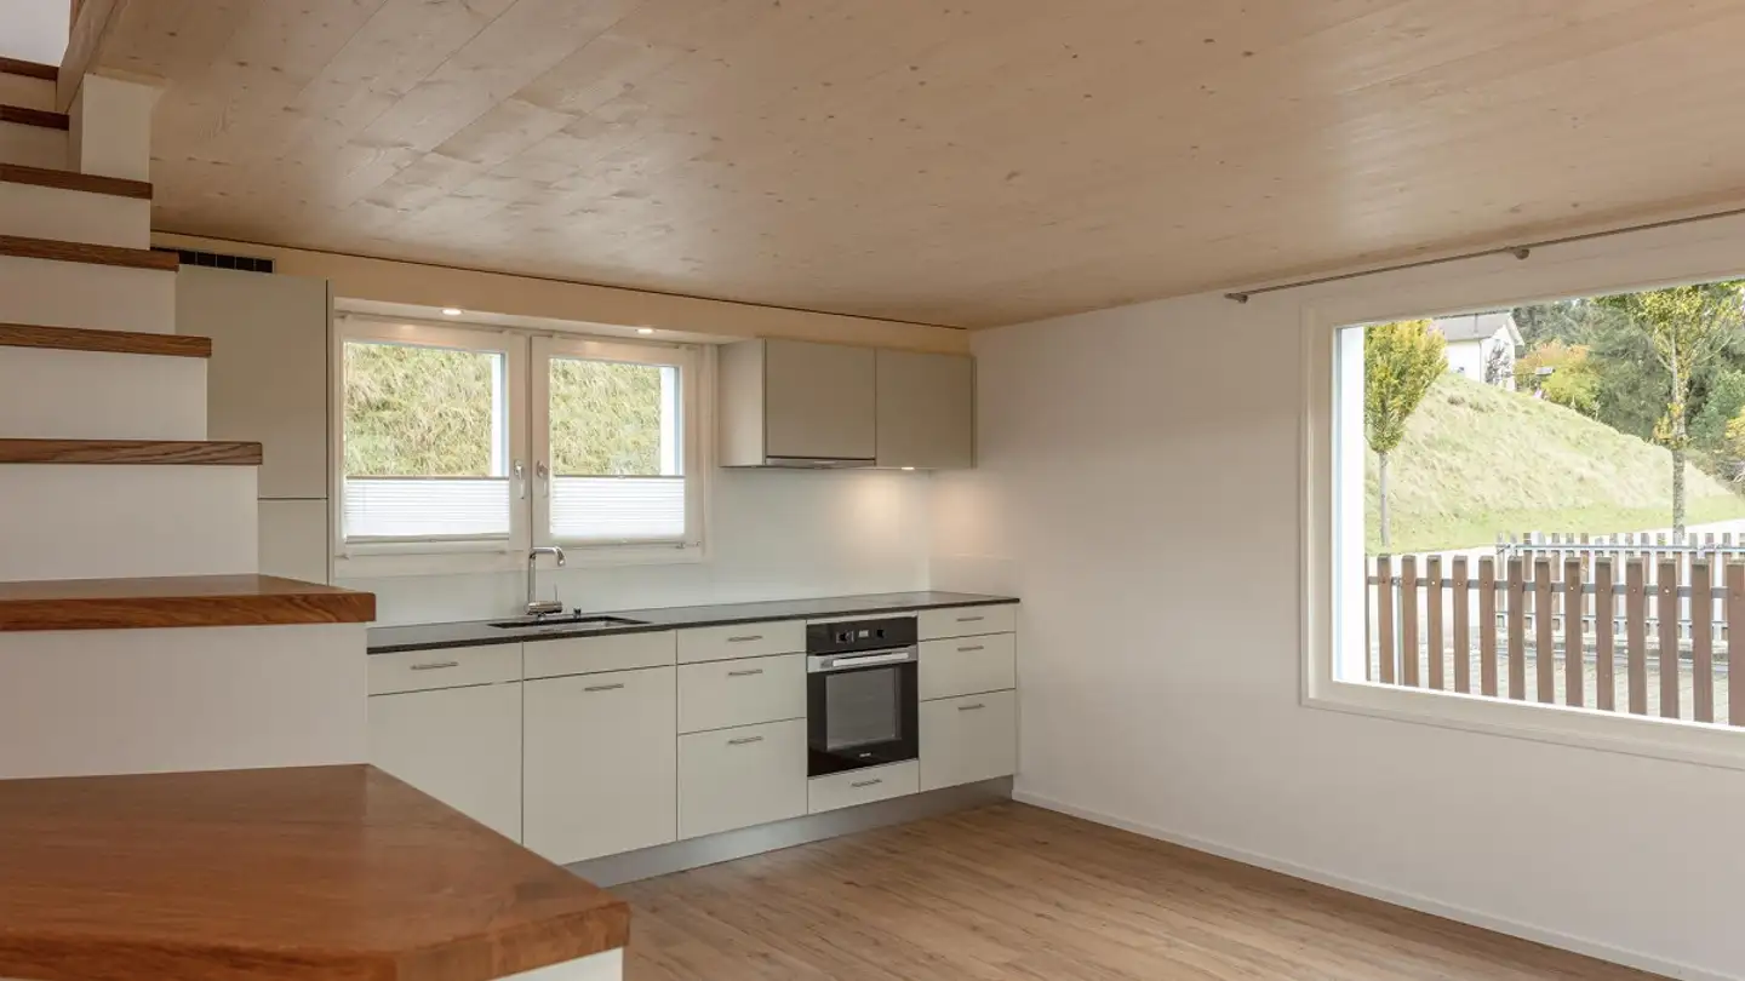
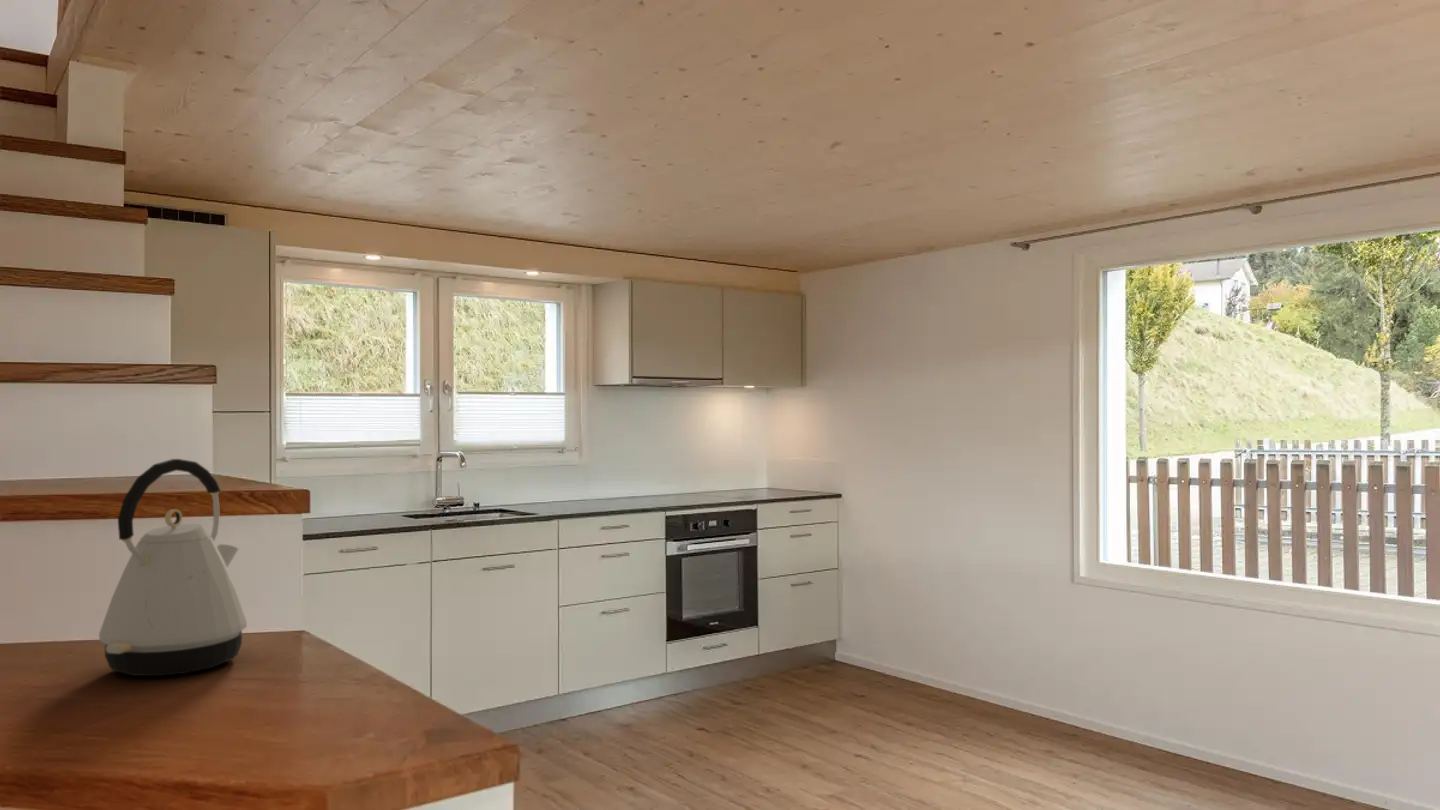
+ kettle [98,458,248,677]
